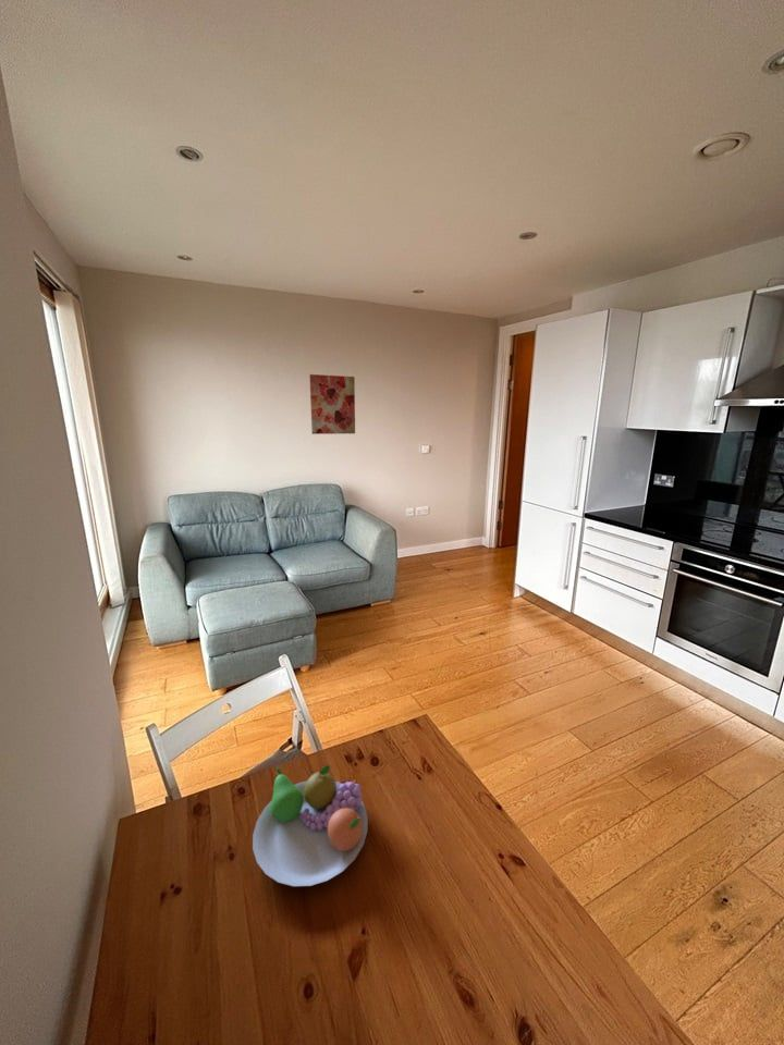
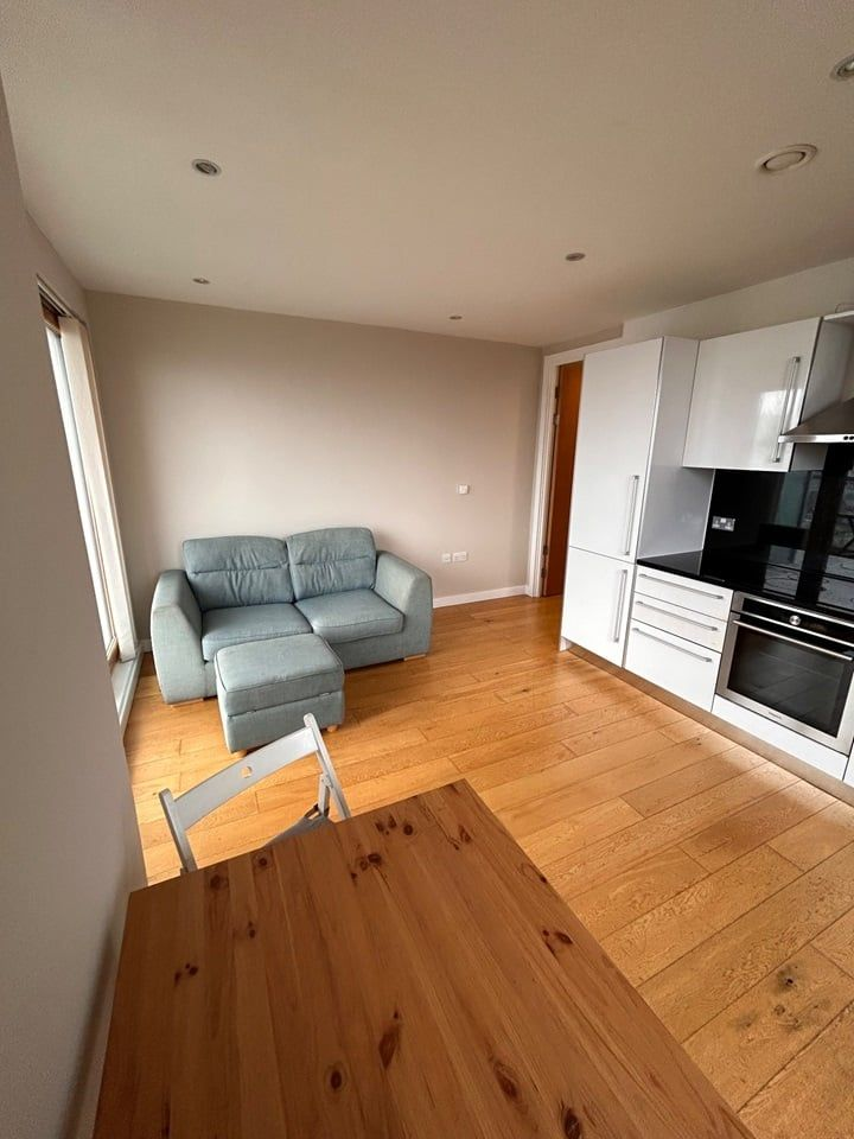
- wall art [309,373,356,435]
- fruit bowl [252,764,369,887]
